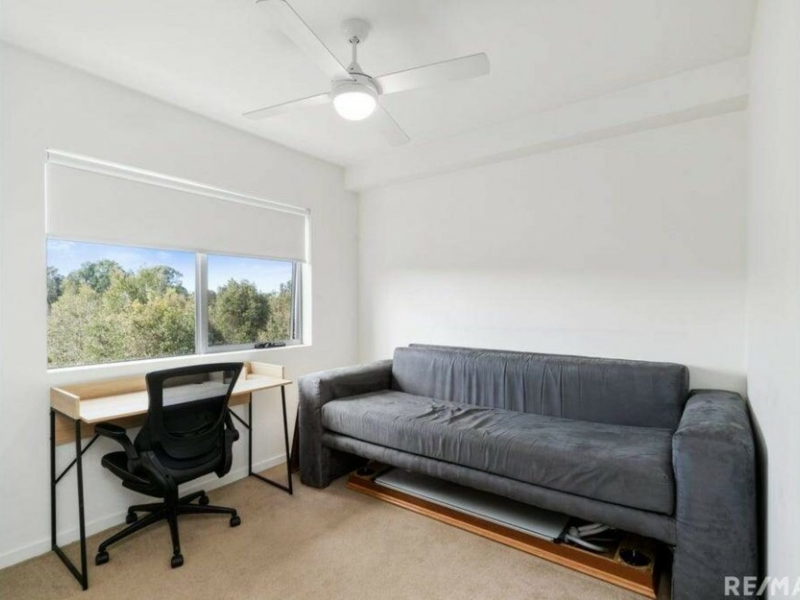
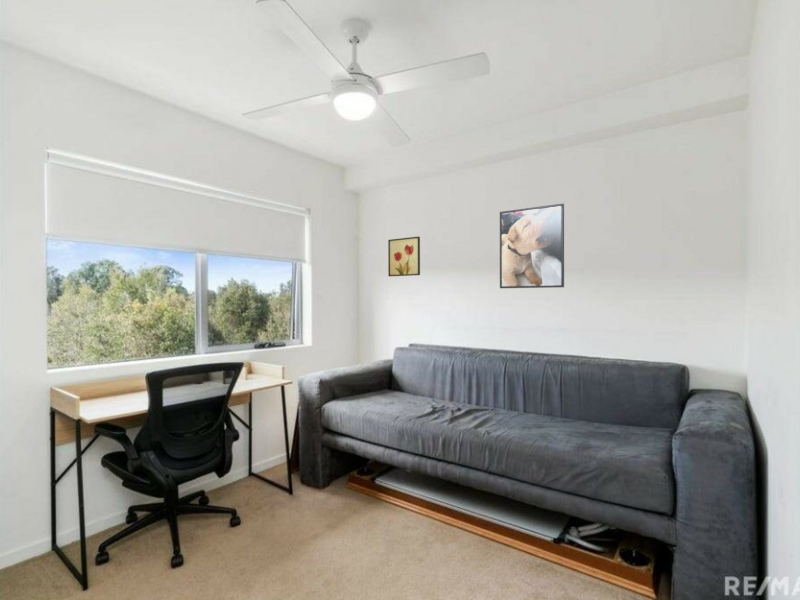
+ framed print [499,203,565,289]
+ wall art [387,236,421,277]
